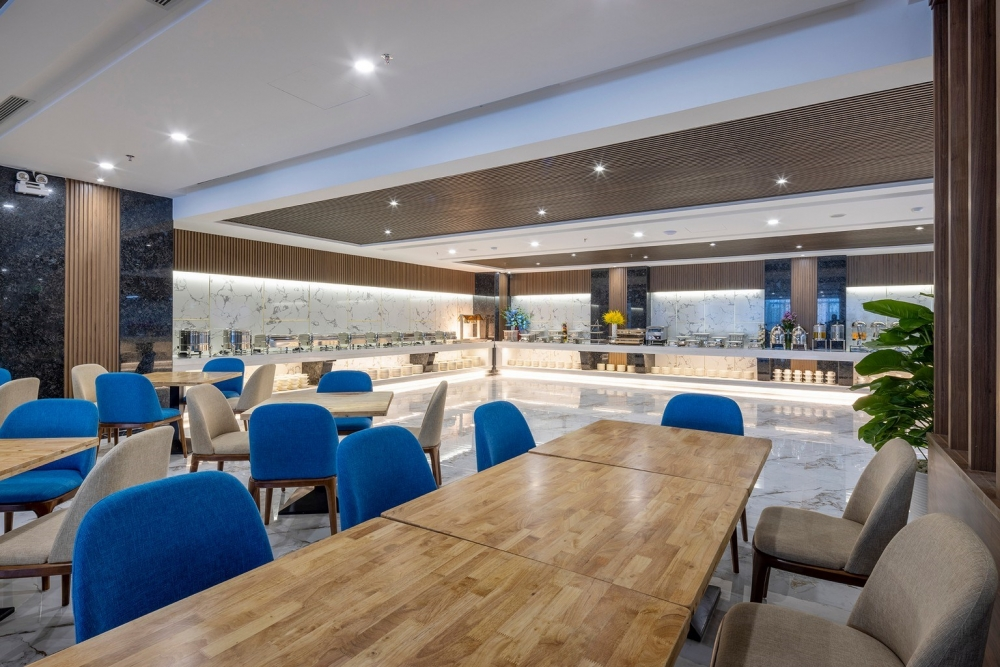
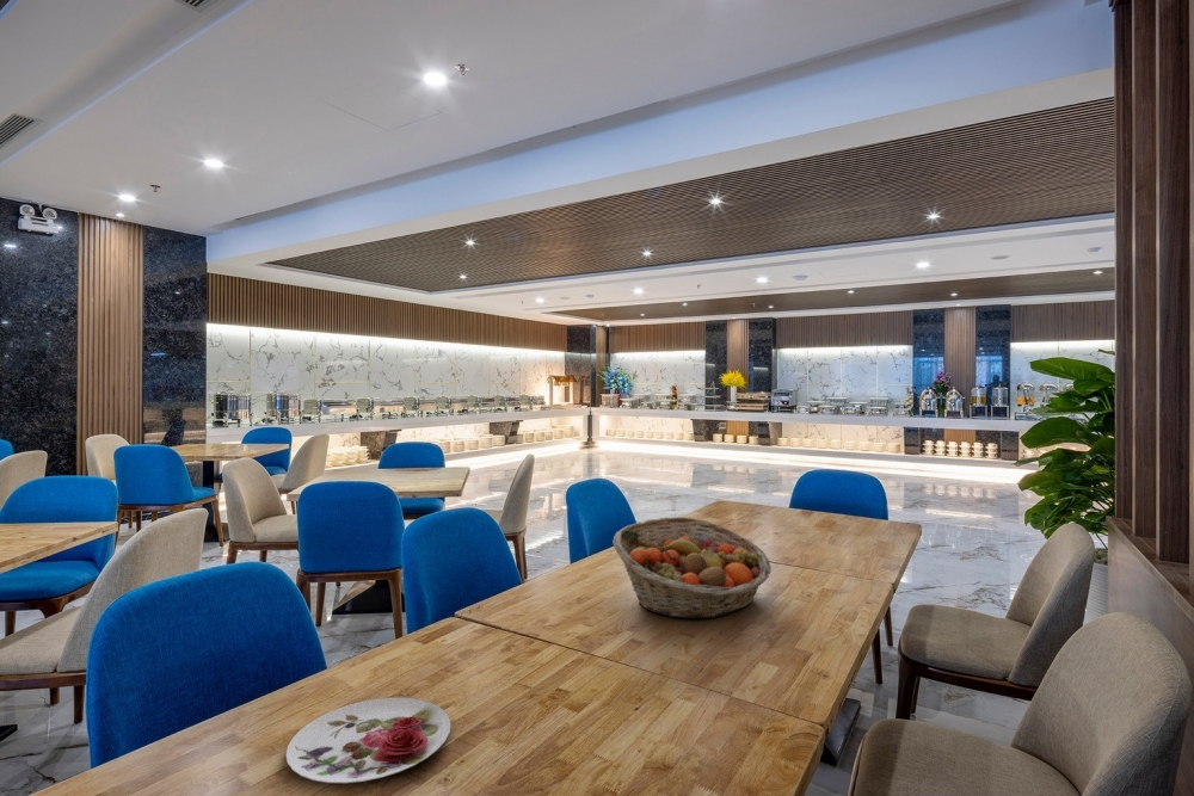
+ fruit basket [611,516,773,619]
+ plate [284,696,453,784]
